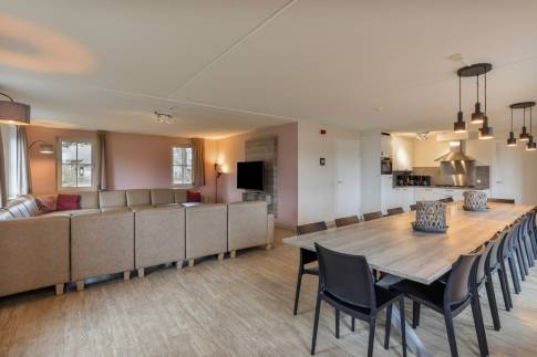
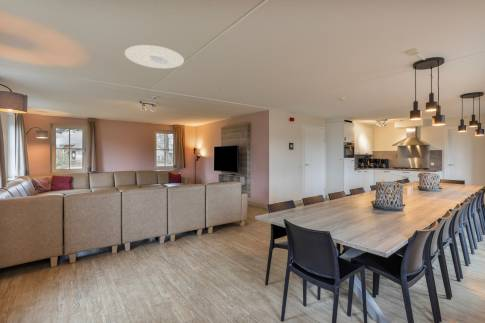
+ ceiling light [124,44,185,69]
